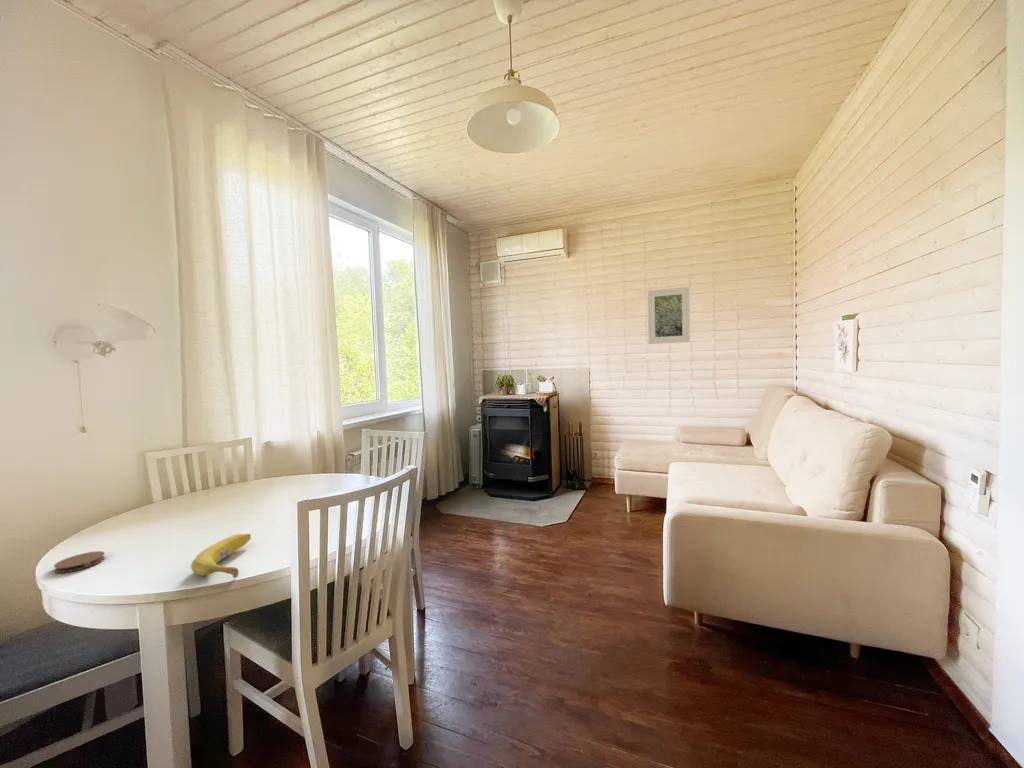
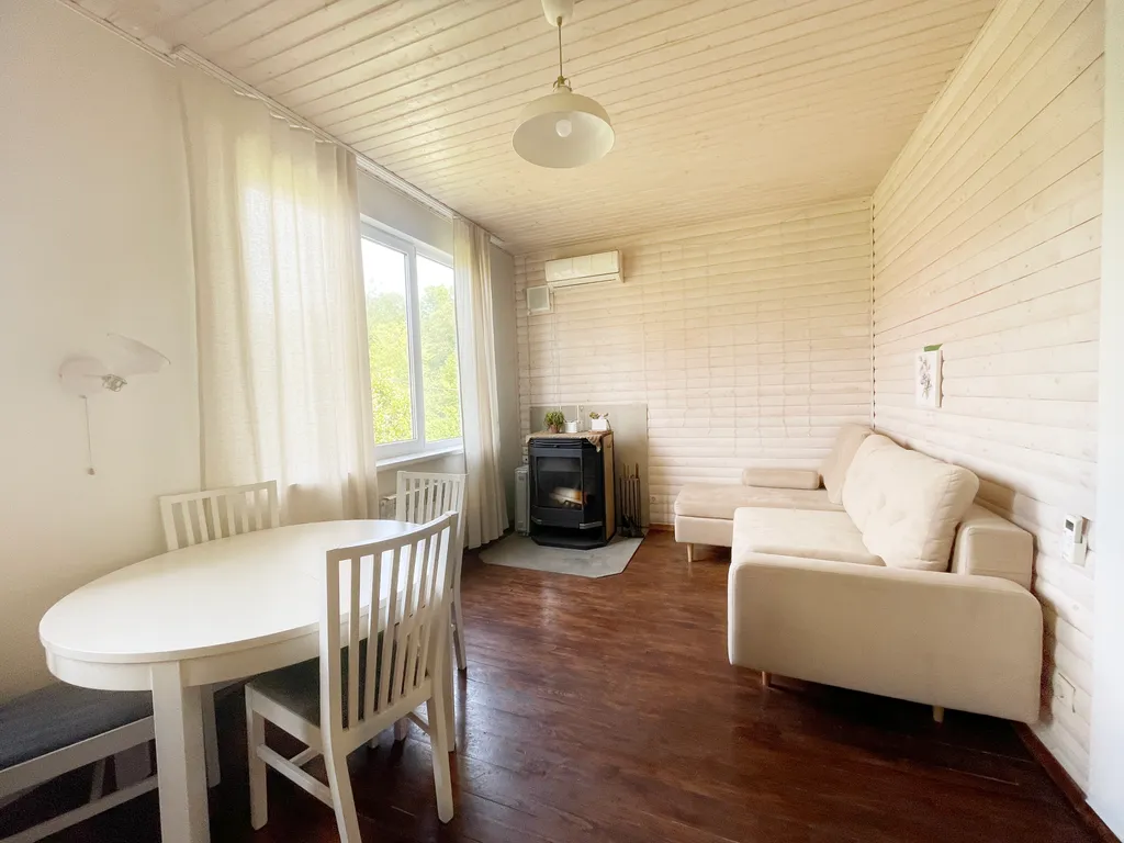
- fruit [190,533,252,579]
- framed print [647,286,691,345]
- coaster [53,550,106,574]
